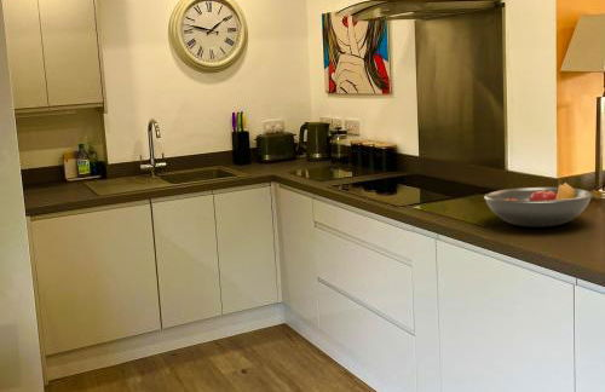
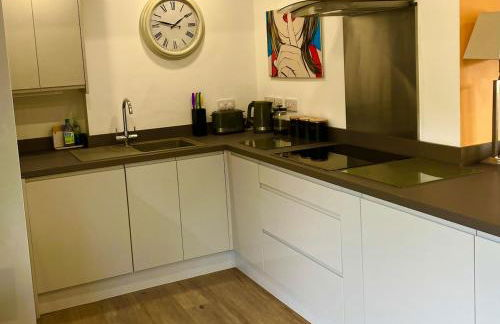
- fruit bowl [483,181,594,227]
